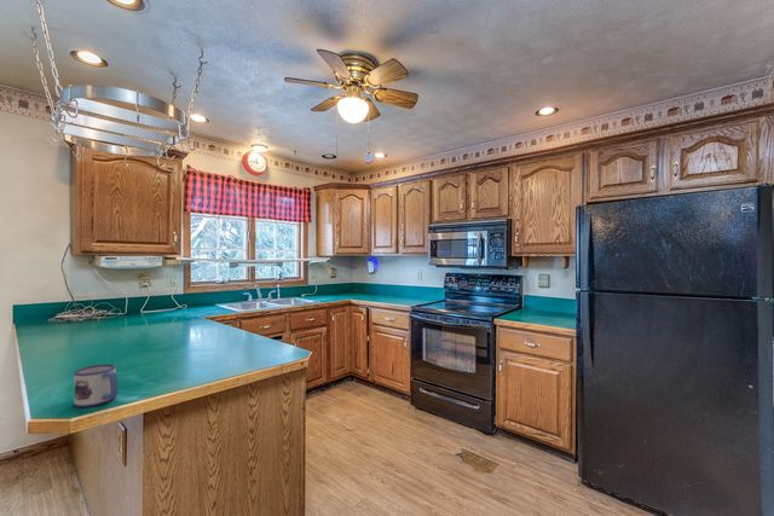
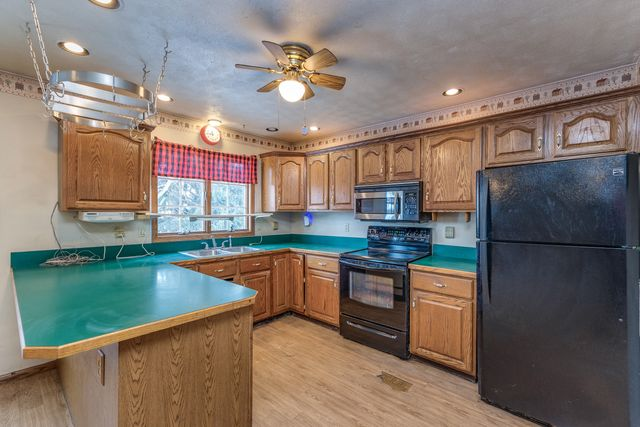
- mug [73,363,120,408]
